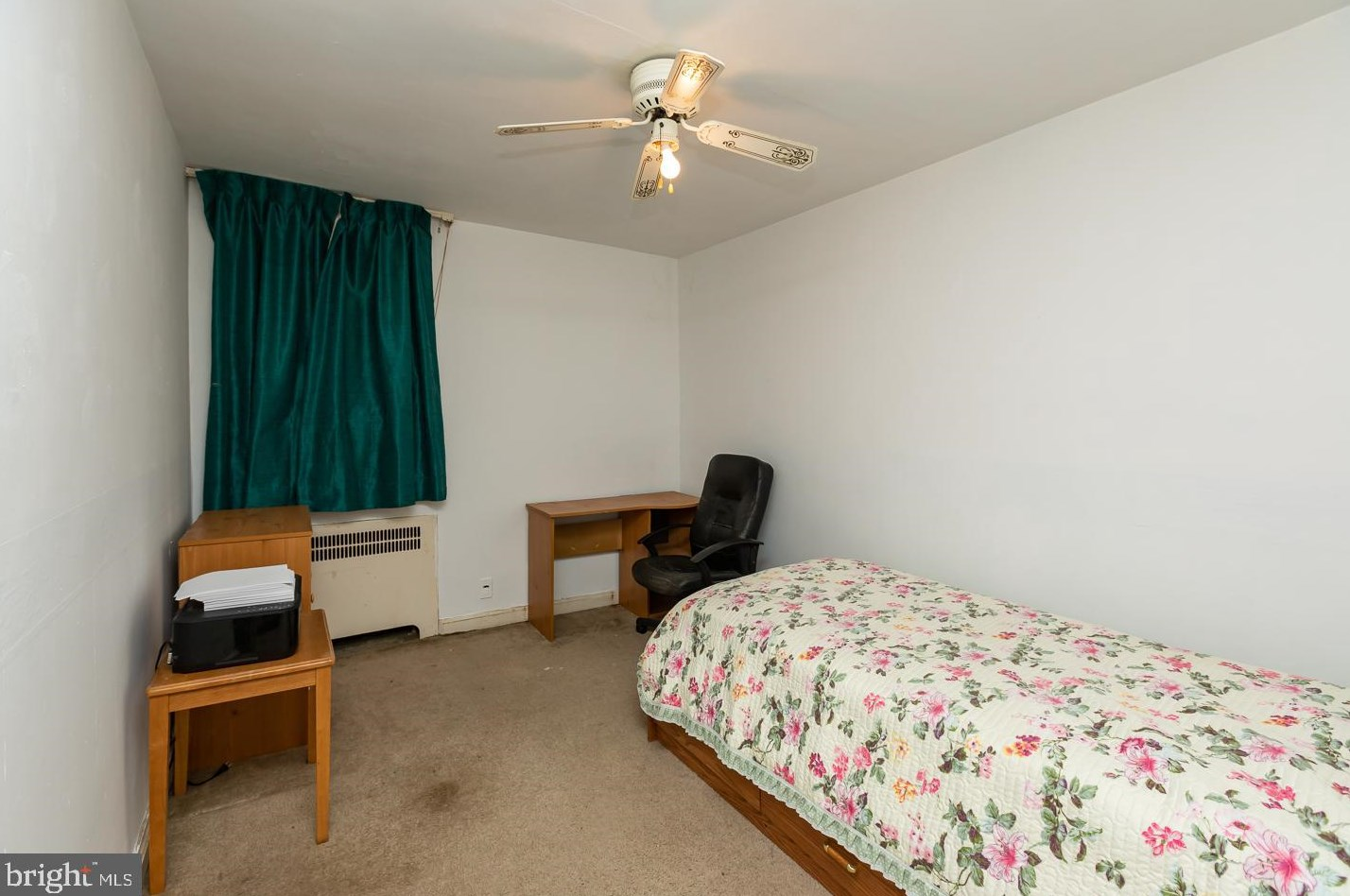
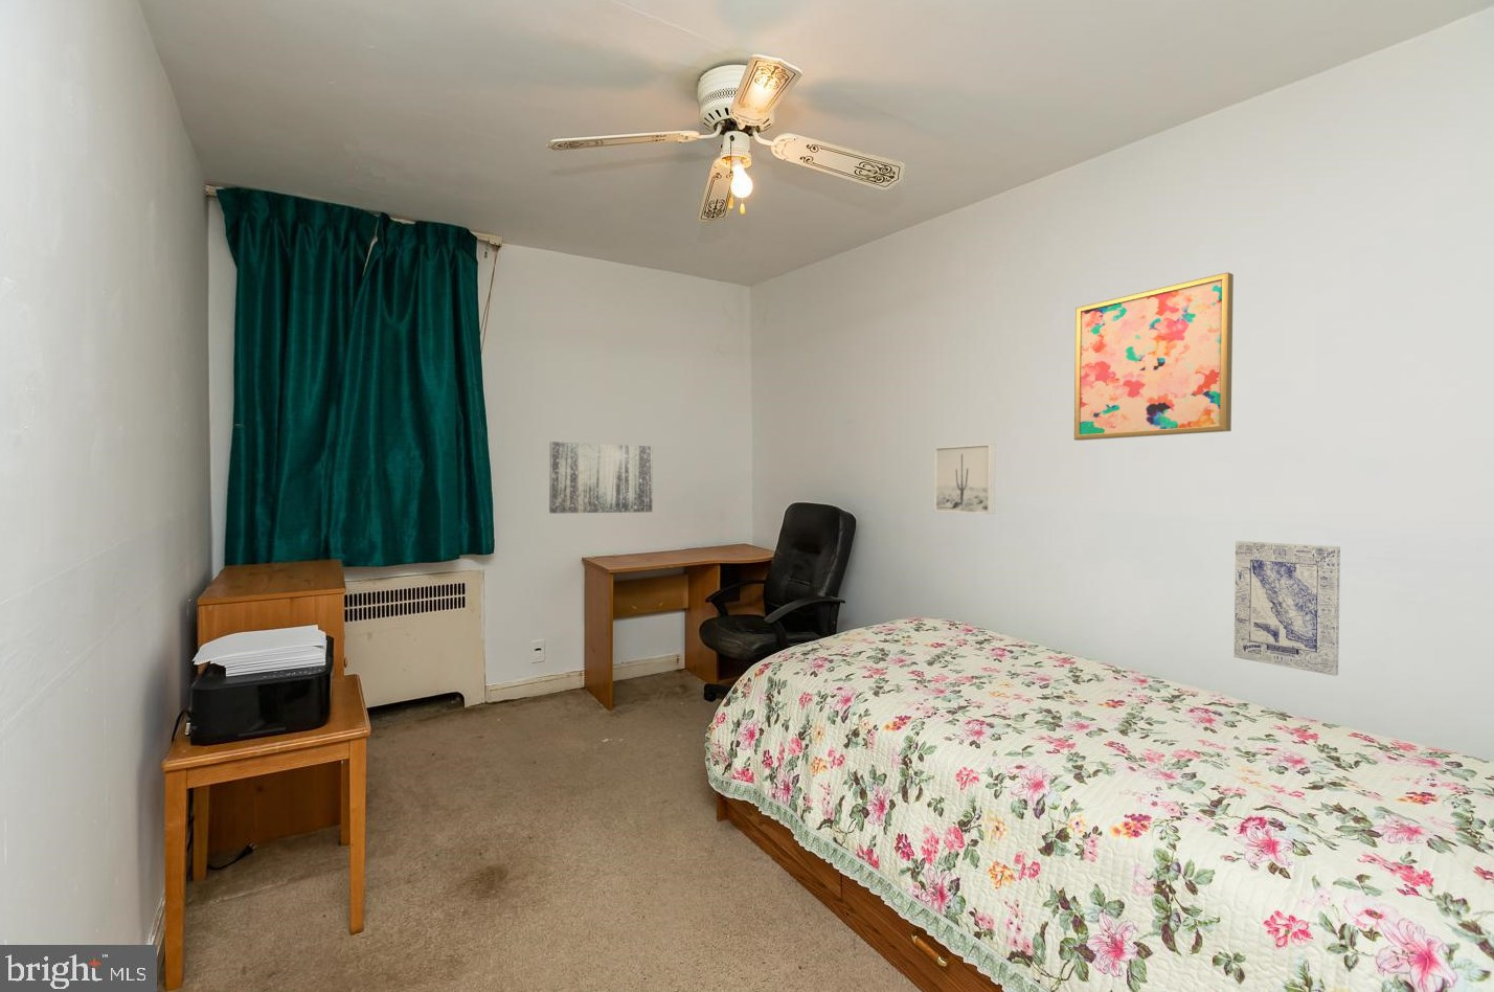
+ wall art [1073,271,1235,442]
+ wall art [1234,540,1341,678]
+ wall art [933,443,996,515]
+ wall art [548,441,654,514]
